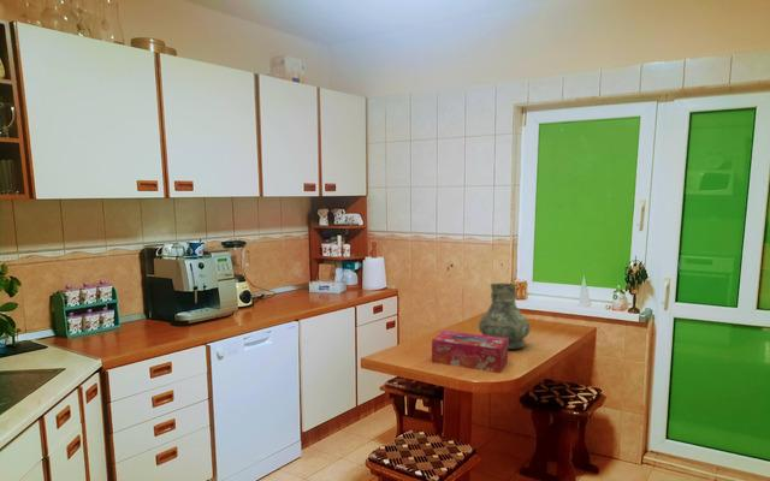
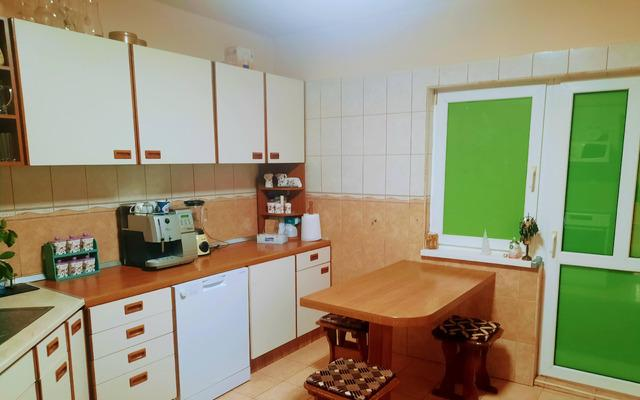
- vase [478,283,531,350]
- tissue box [431,329,509,374]
